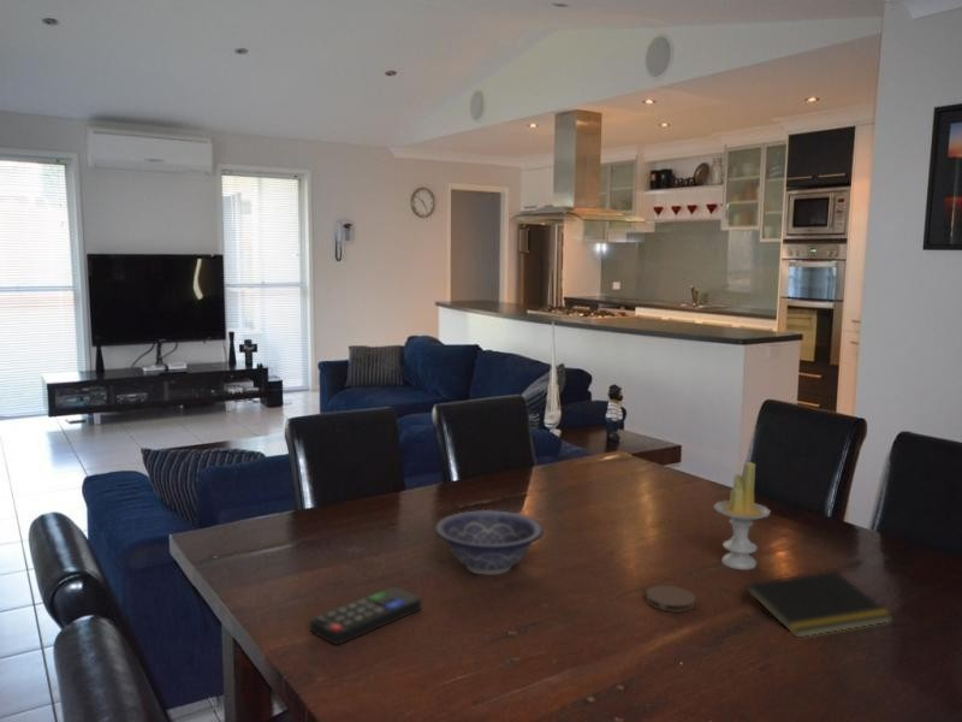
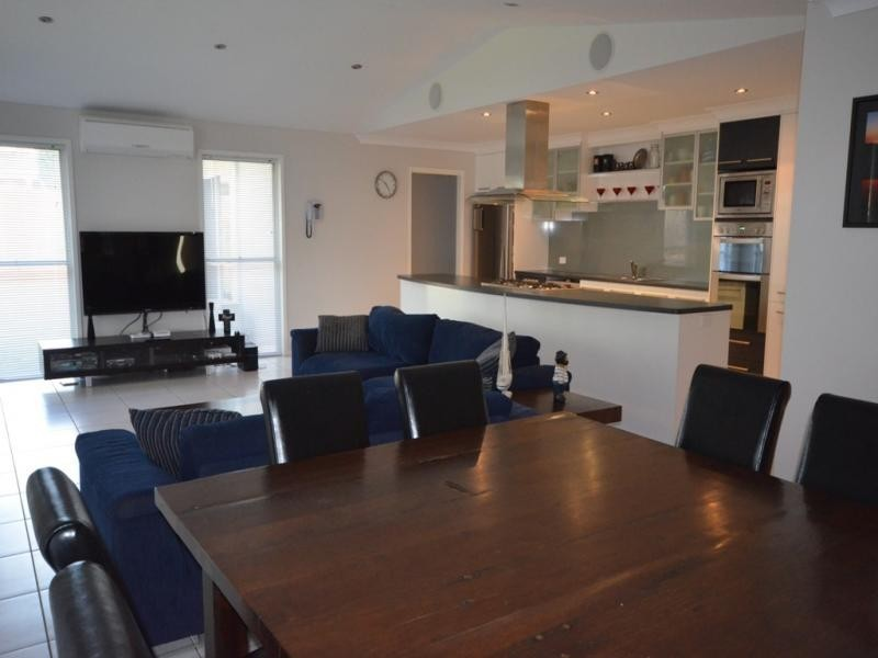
- coaster [645,585,696,614]
- notepad [742,570,895,638]
- remote control [309,586,422,646]
- candle [713,461,772,570]
- decorative bowl [434,509,545,575]
